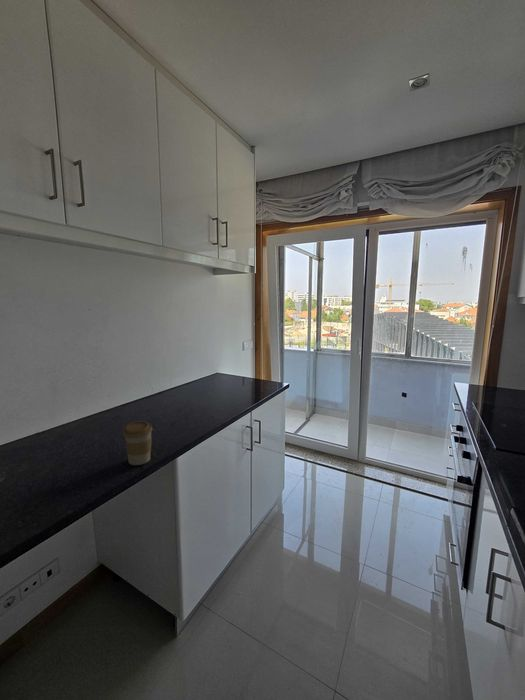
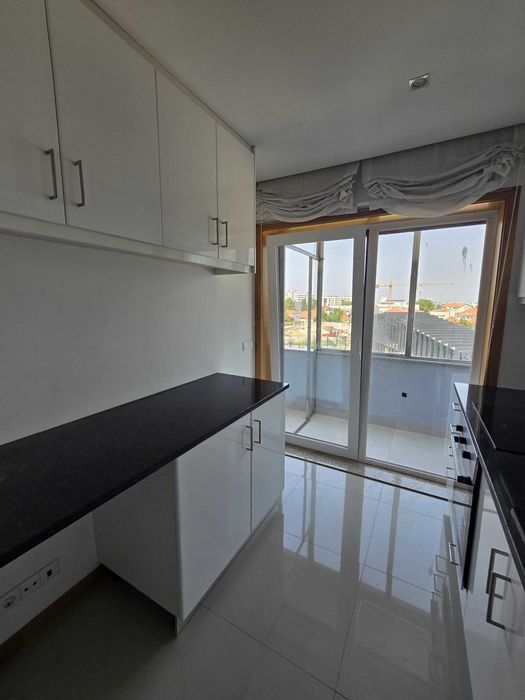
- coffee cup [122,420,153,466]
